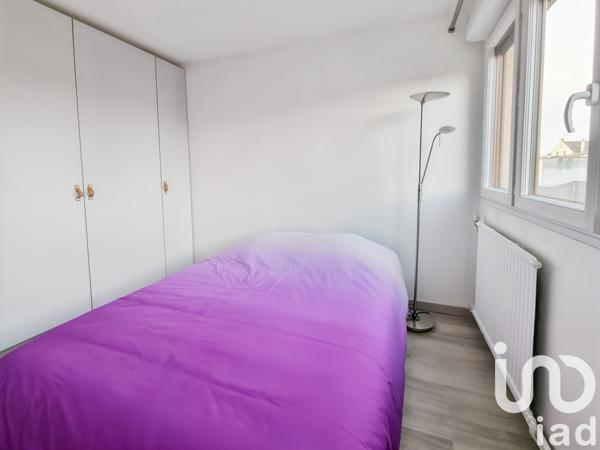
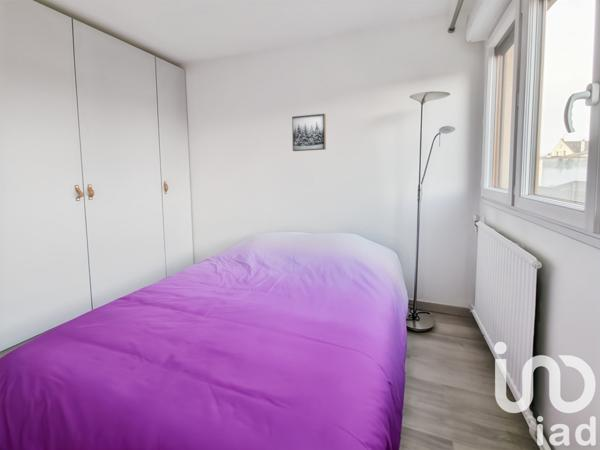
+ wall art [291,113,327,152]
